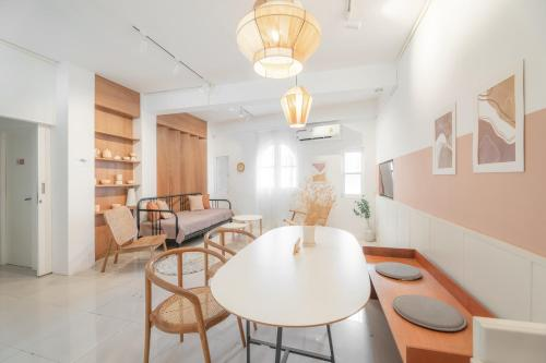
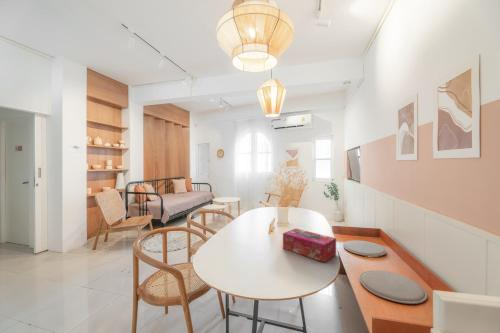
+ tissue box [282,228,337,263]
